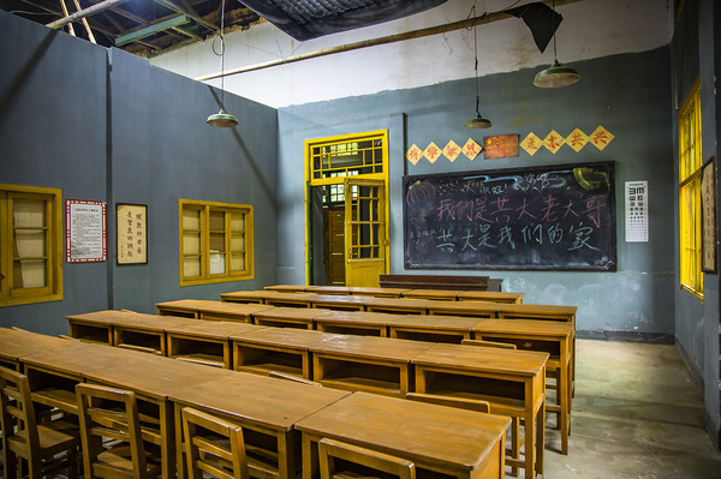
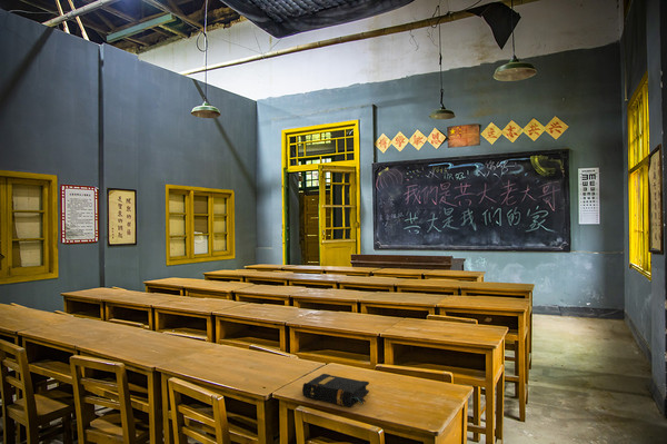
+ book [301,373,370,407]
